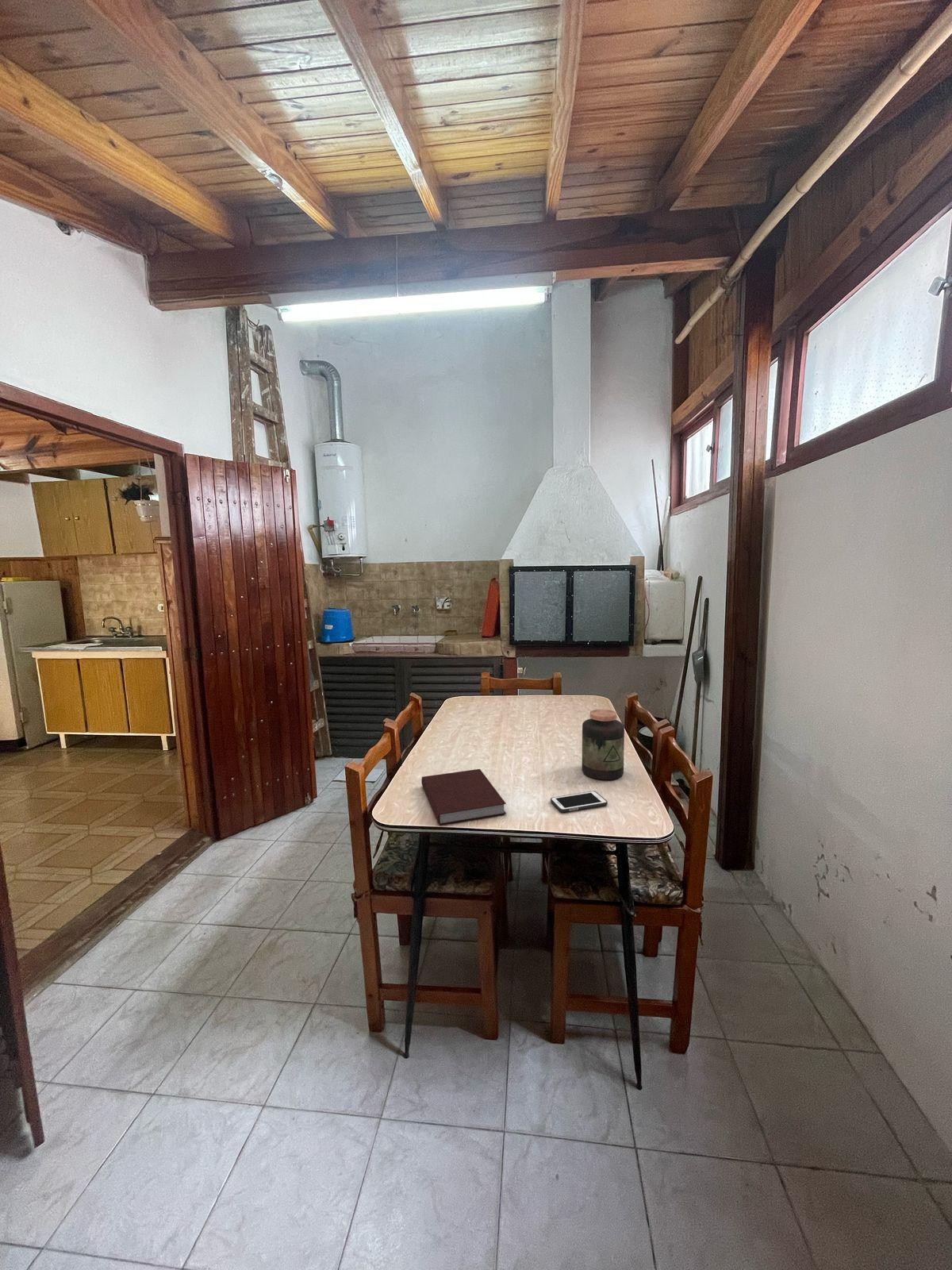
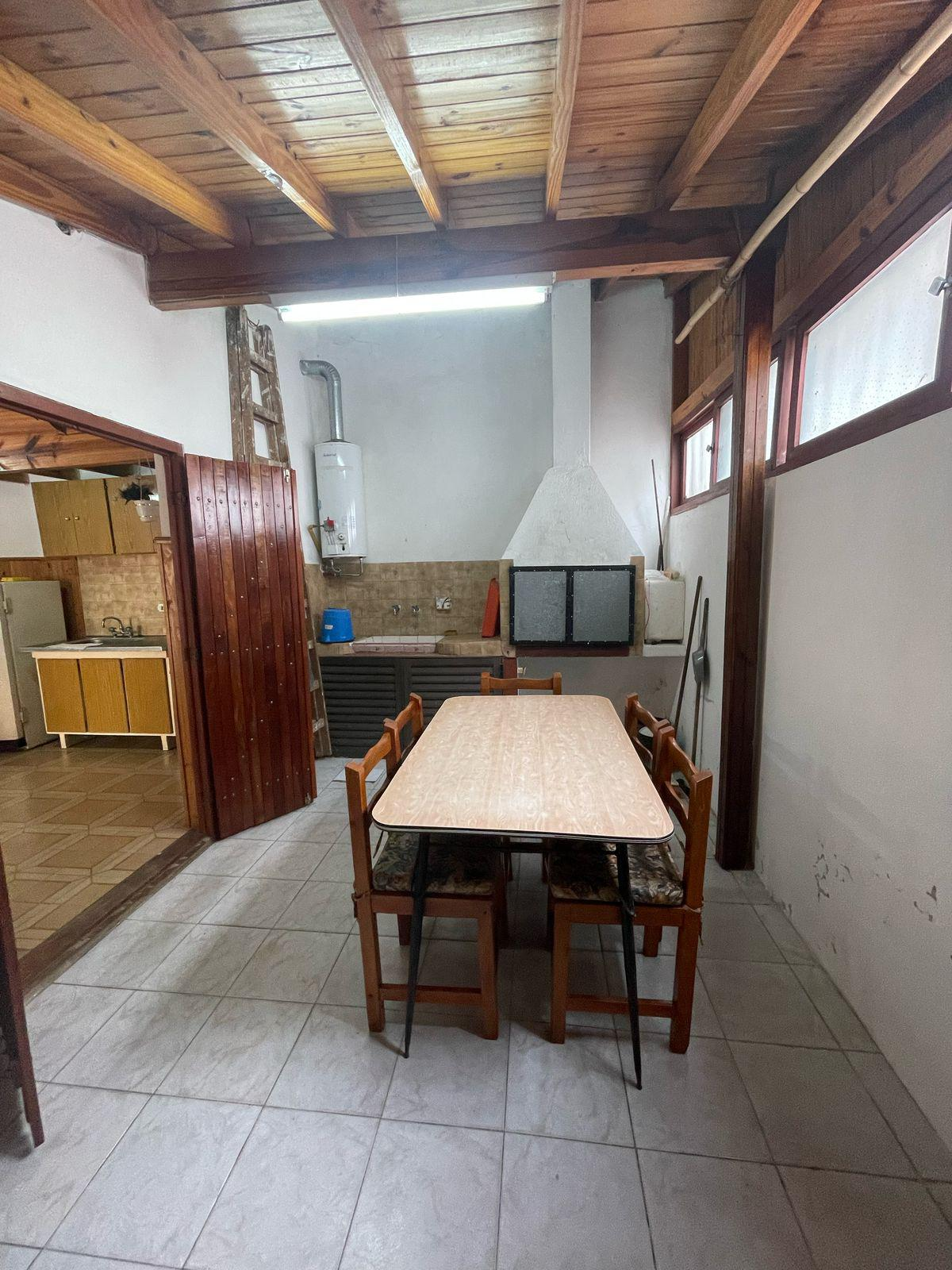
- notebook [420,768,507,825]
- cell phone [550,791,608,813]
- jar [582,709,625,781]
